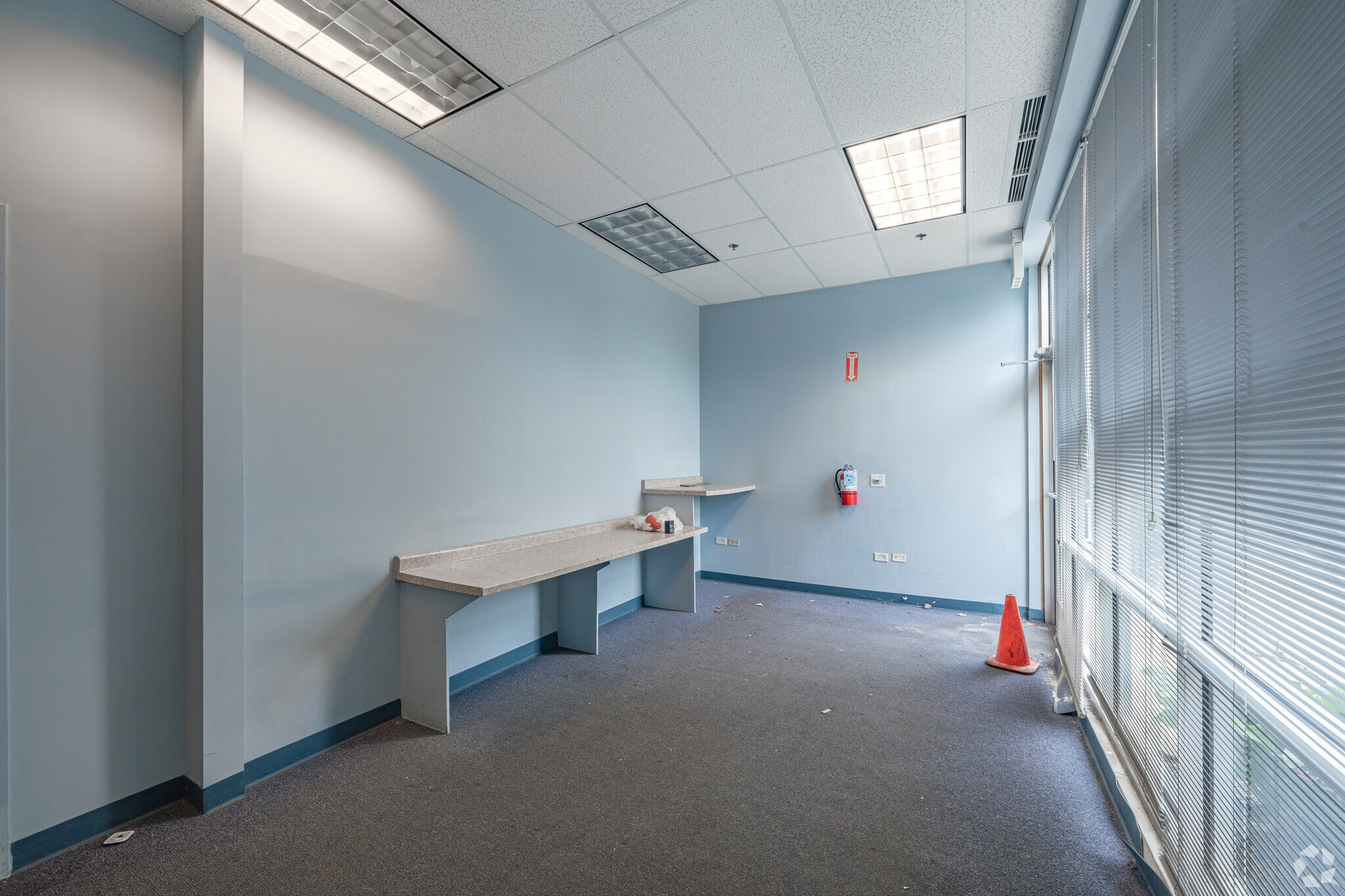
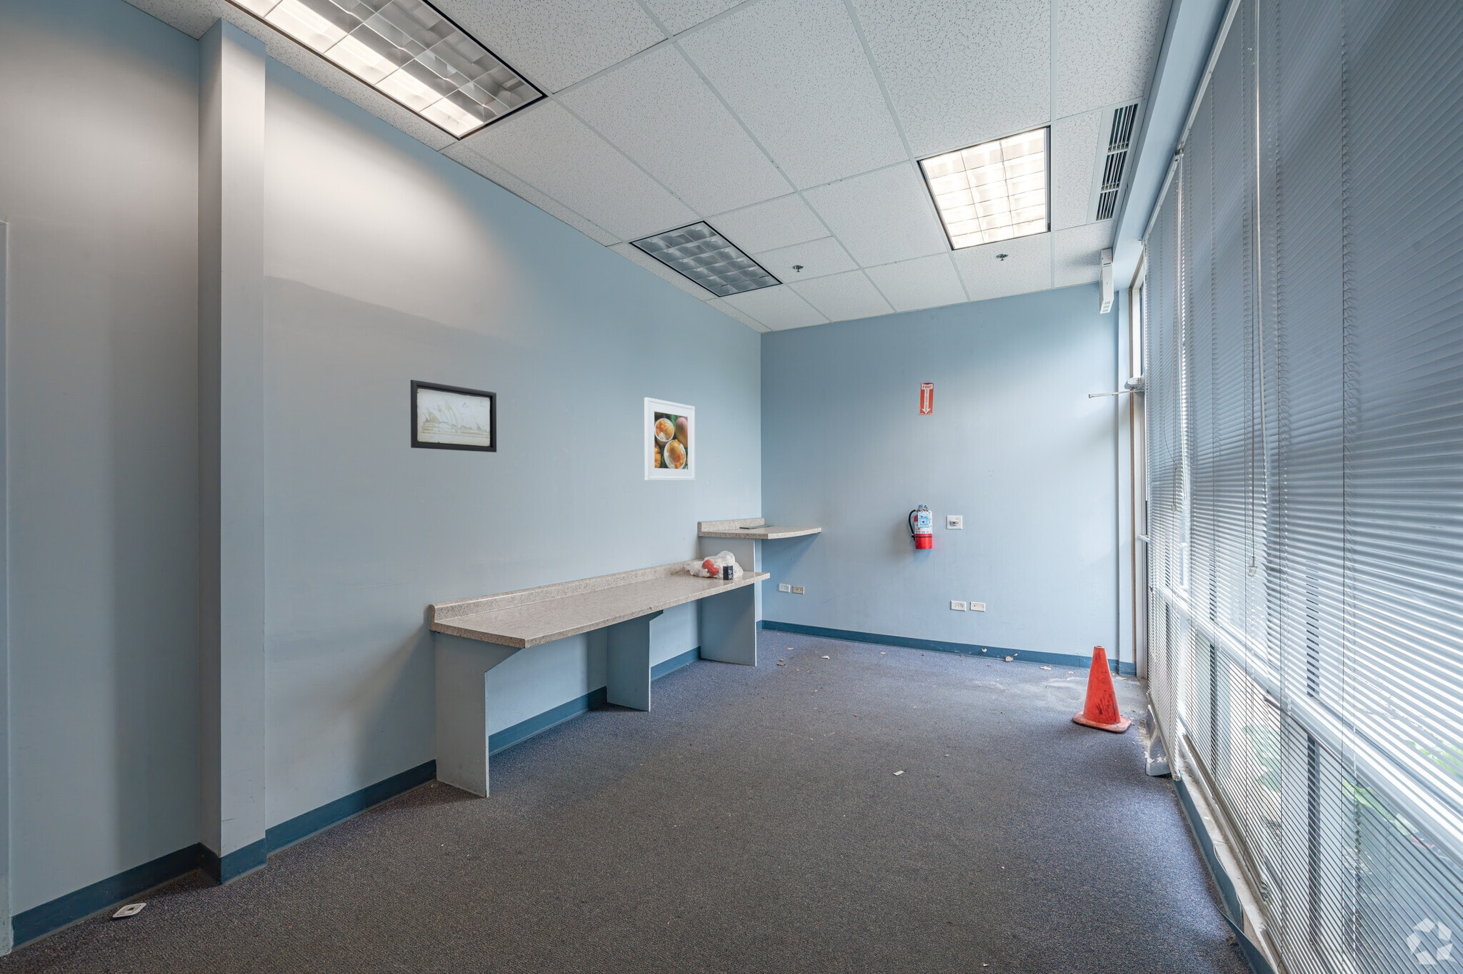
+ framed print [644,397,696,482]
+ wall art [410,379,497,453]
